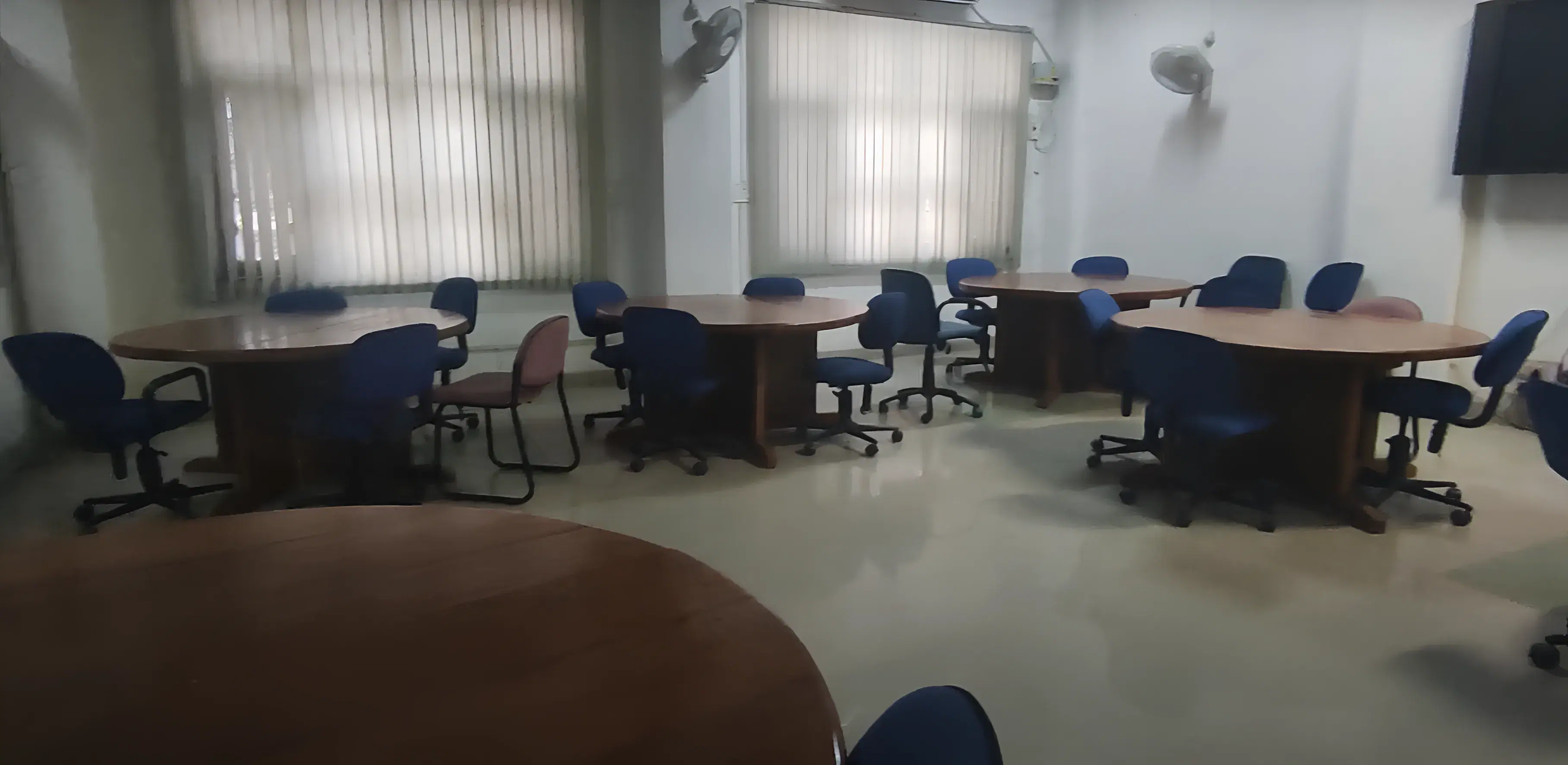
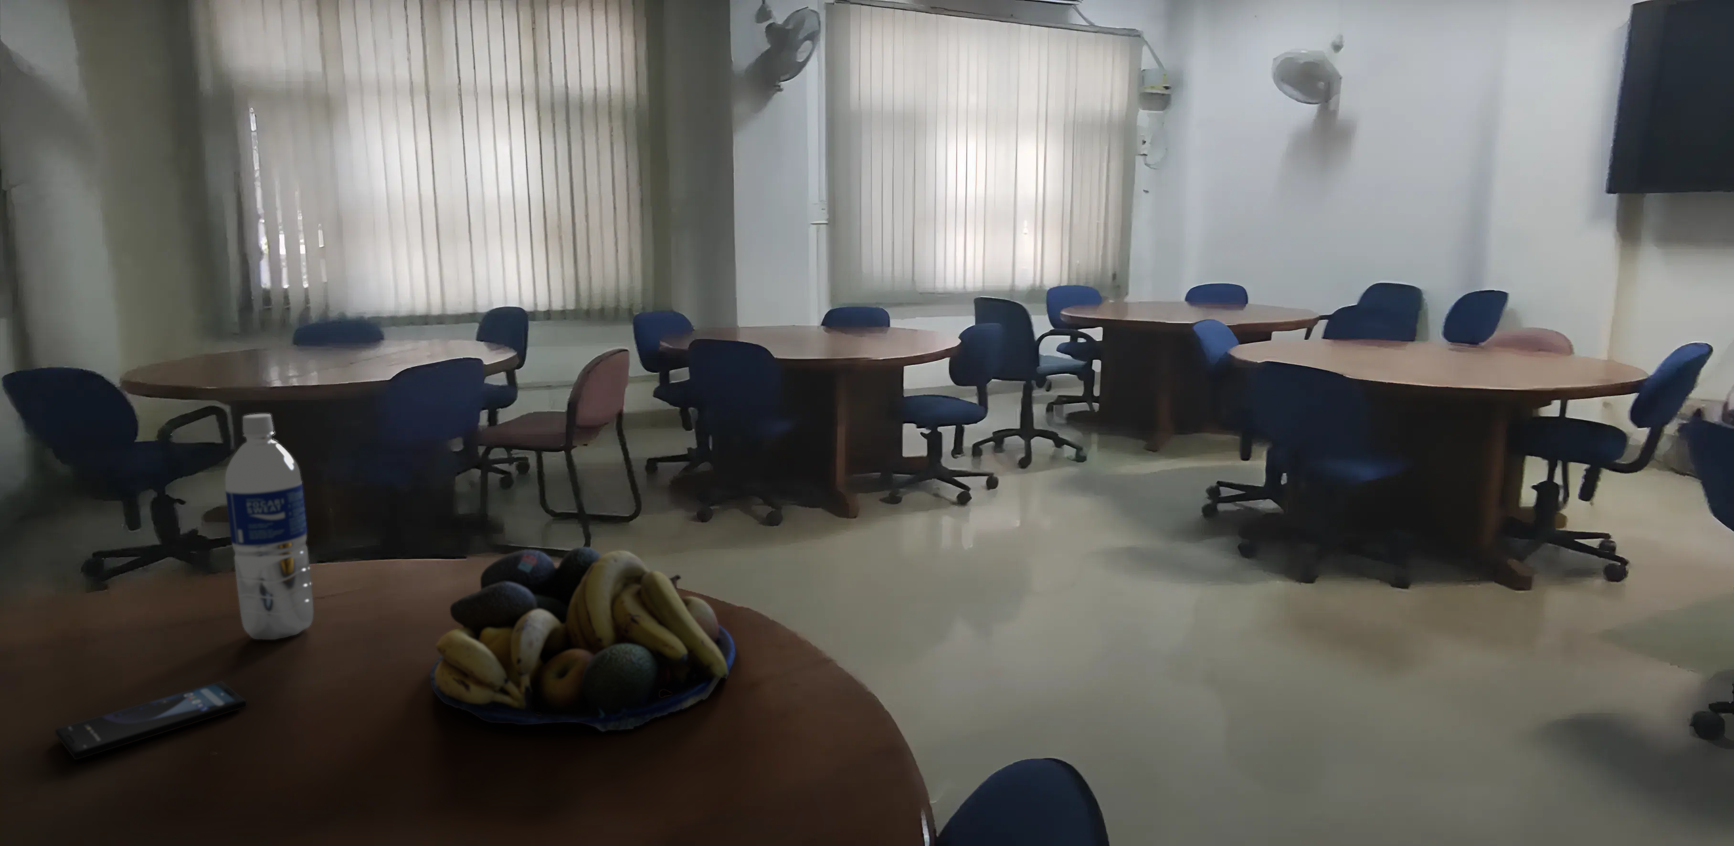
+ smartphone [54,680,248,760]
+ water bottle [224,414,314,640]
+ fruit bowl [429,546,737,732]
